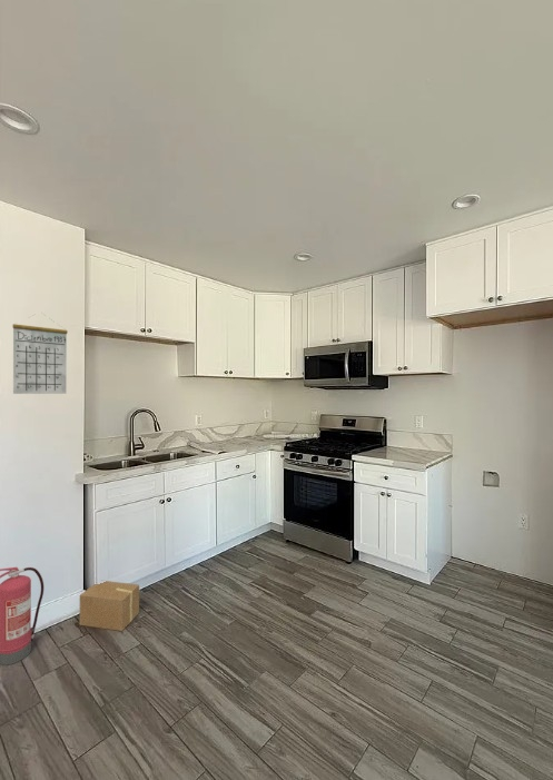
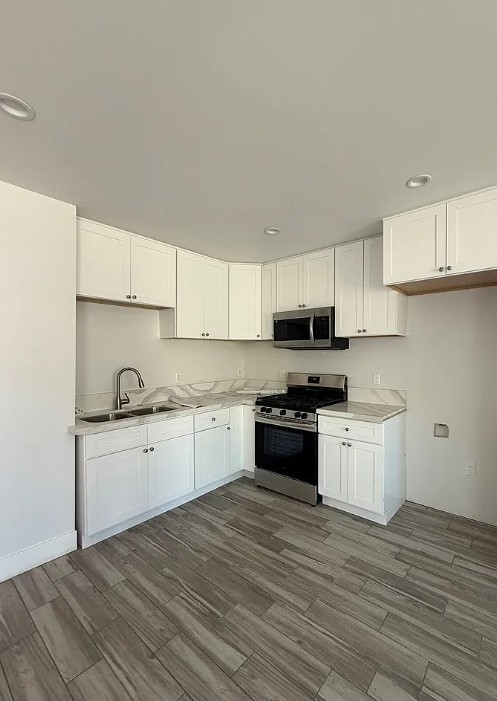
- cardboard box [79,580,140,632]
- fire extinguisher [0,566,45,667]
- calendar [12,313,69,395]
